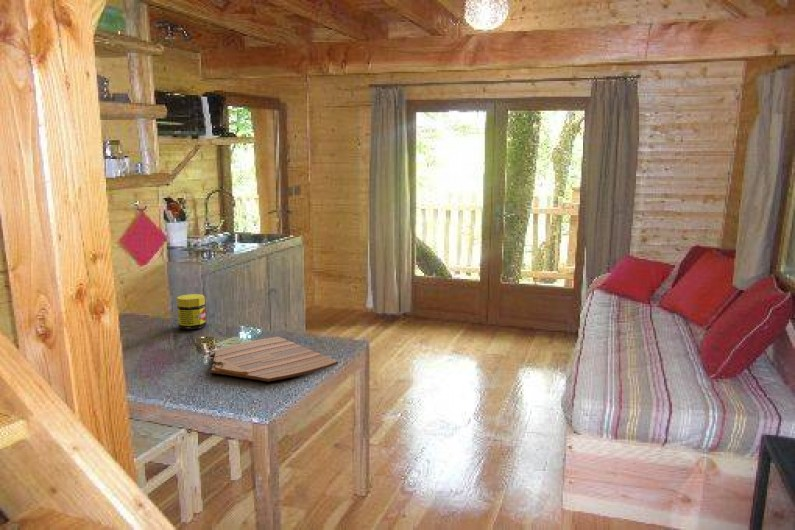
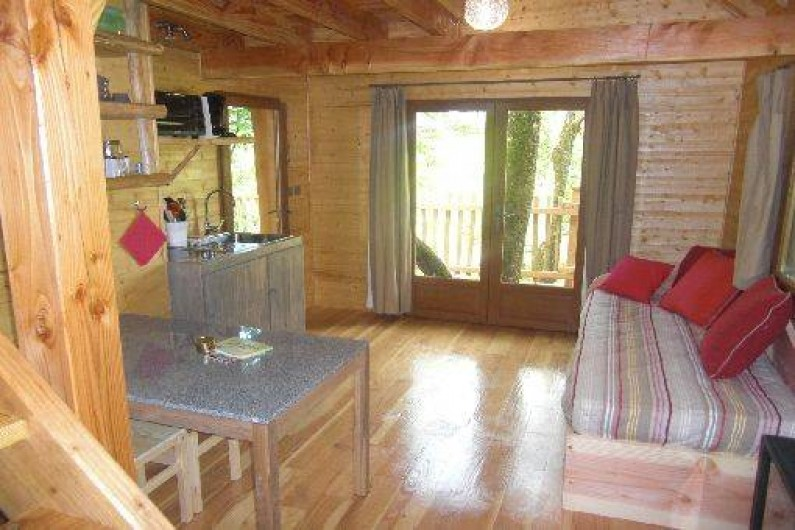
- cutting board [210,336,339,382]
- jar [176,293,207,330]
